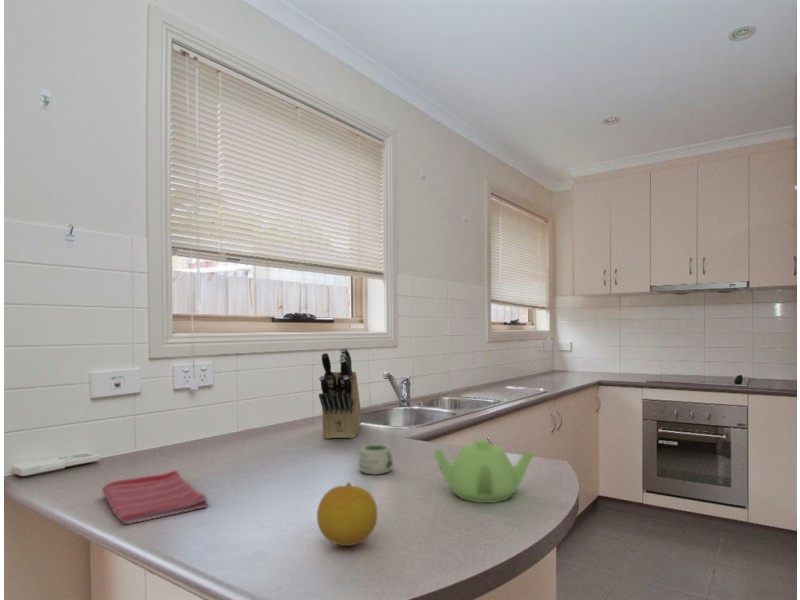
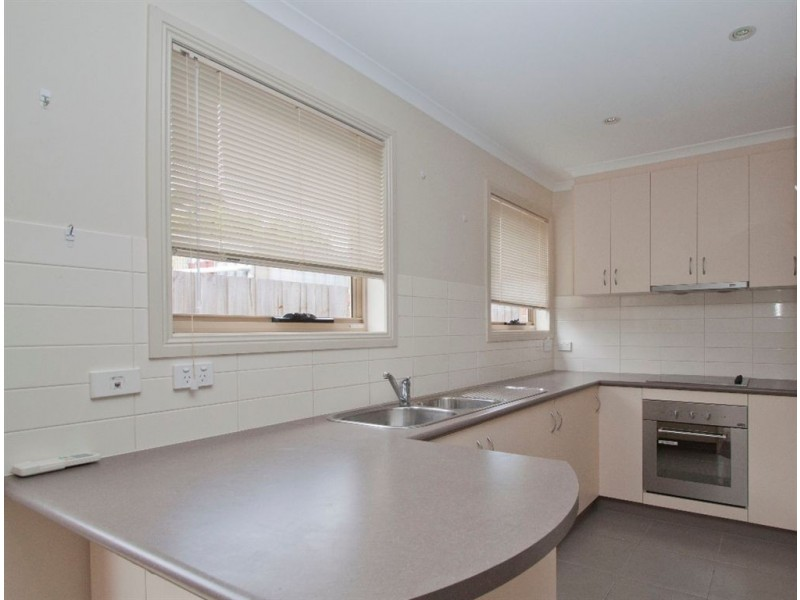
- dish towel [101,469,209,525]
- knife block [318,347,362,440]
- teapot [433,438,534,504]
- fruit [316,481,378,547]
- mug [358,443,394,476]
